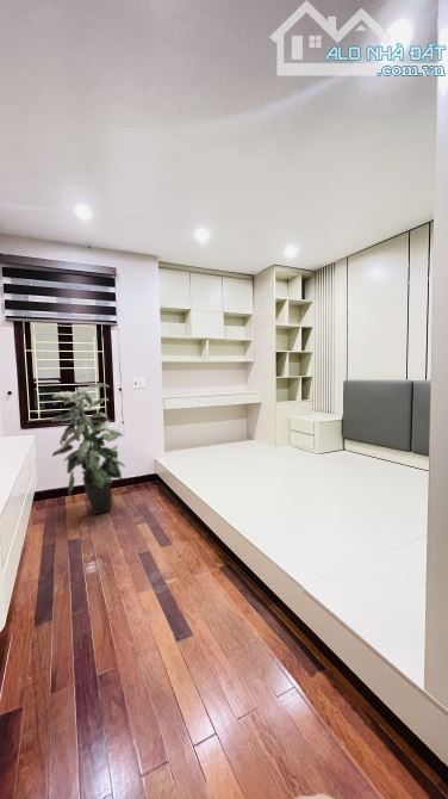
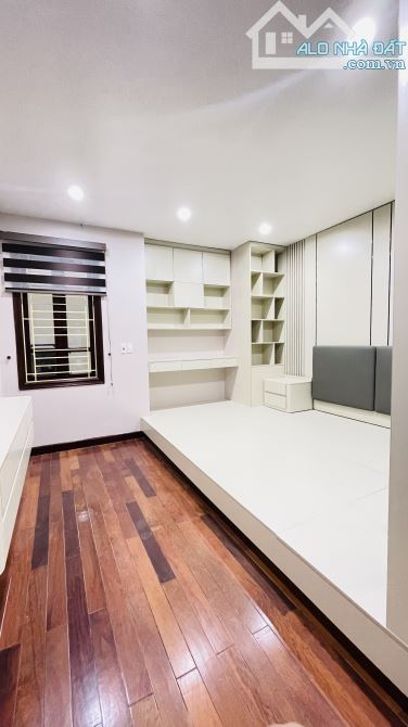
- indoor plant [50,383,126,516]
